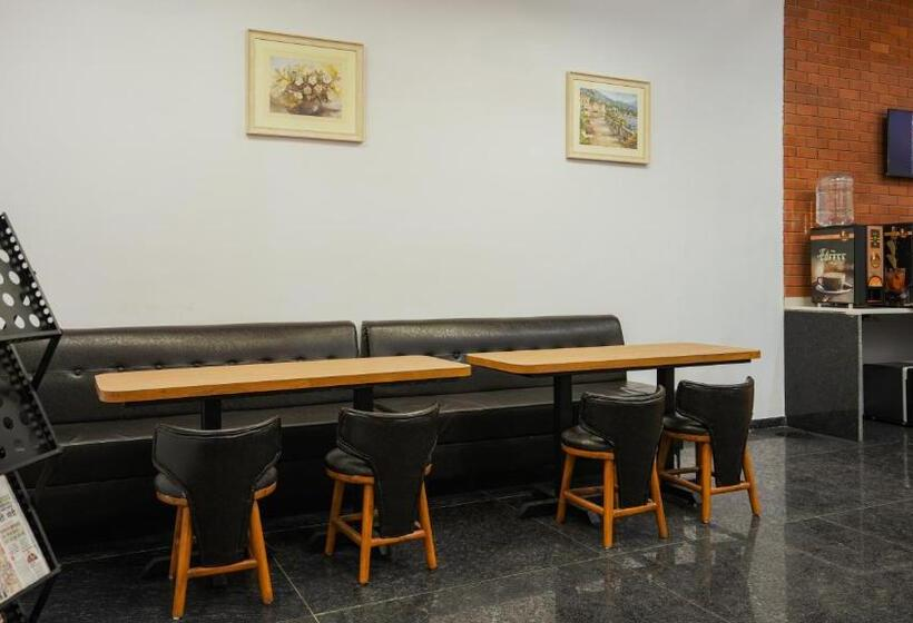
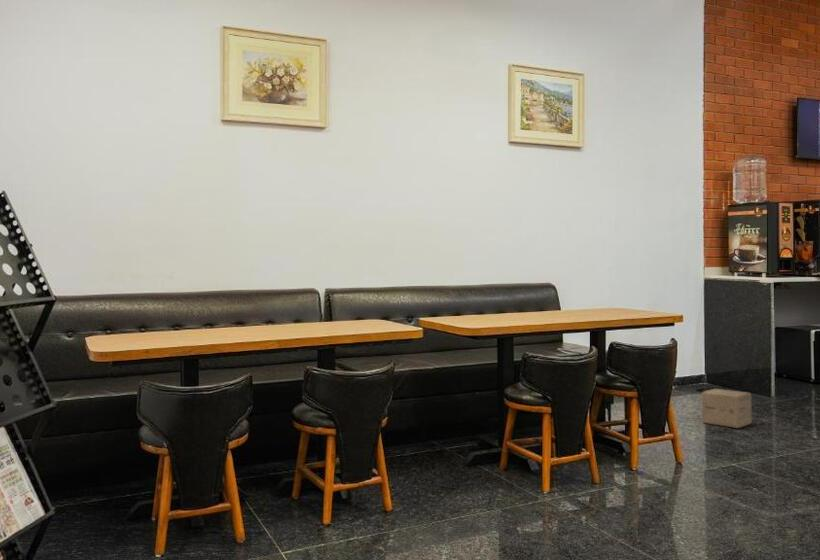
+ cardboard box [701,388,752,429]
